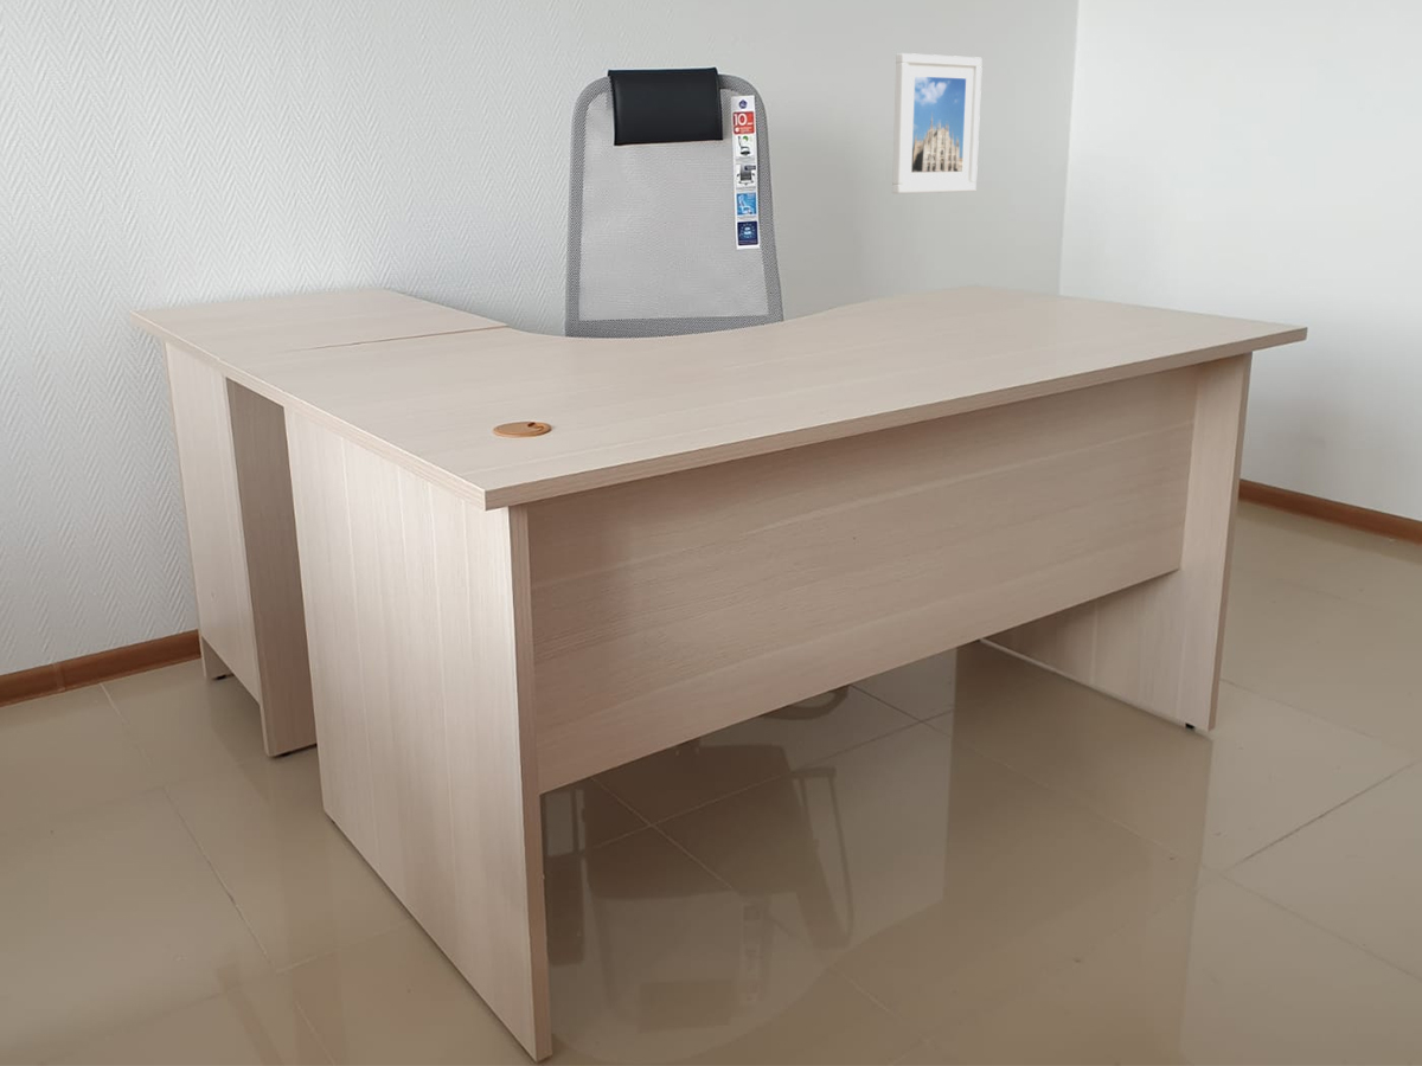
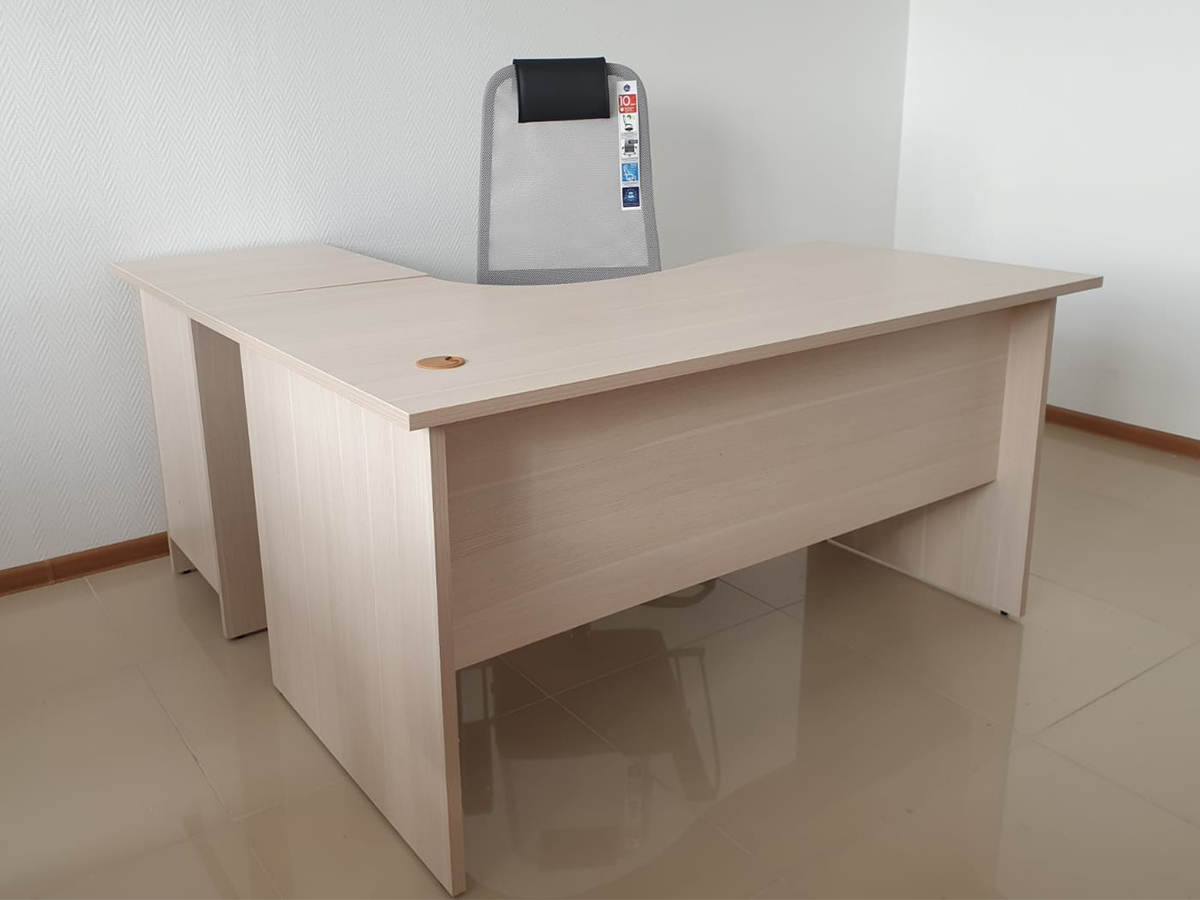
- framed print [891,52,984,194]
